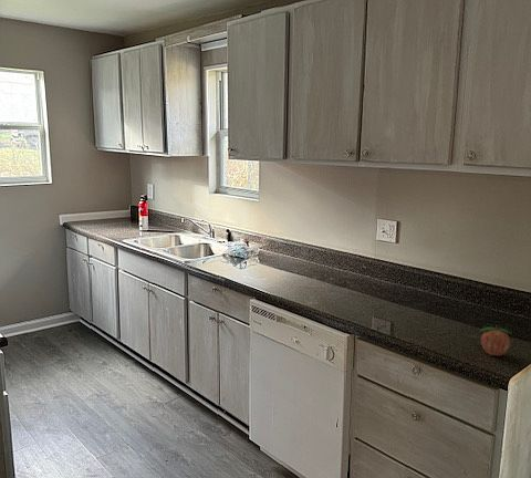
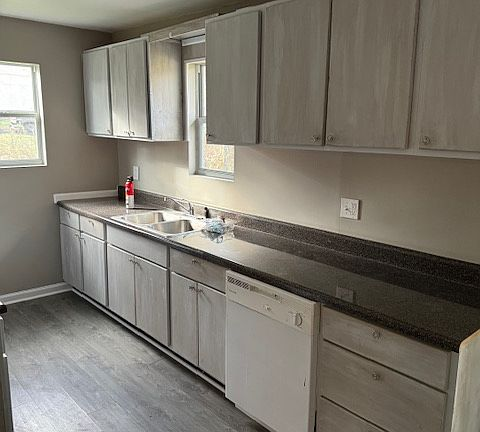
- fruit [479,324,513,357]
